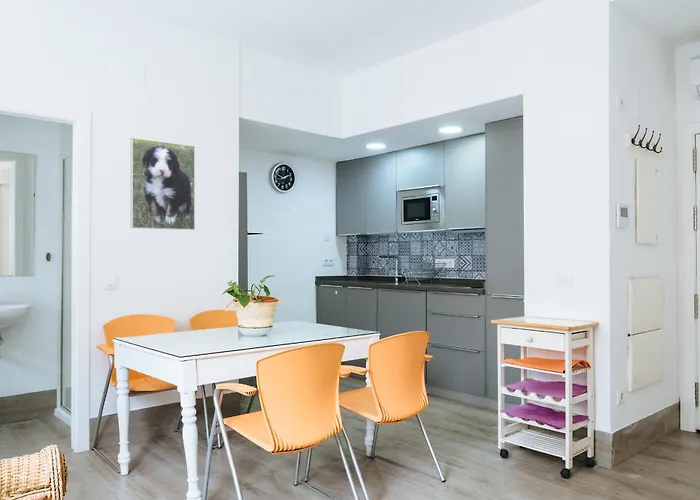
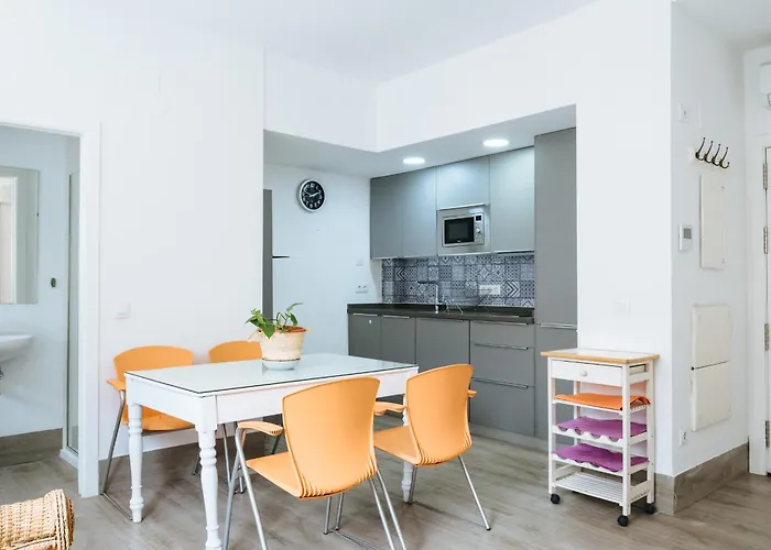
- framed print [130,137,196,231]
